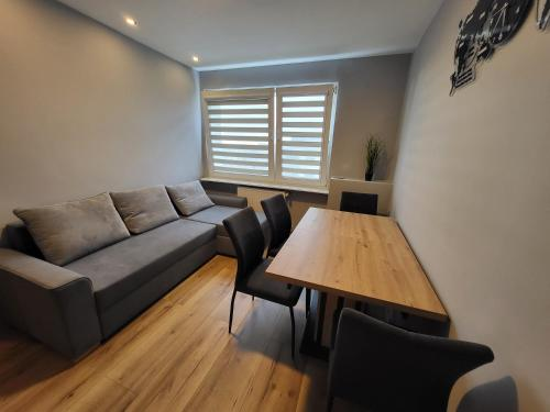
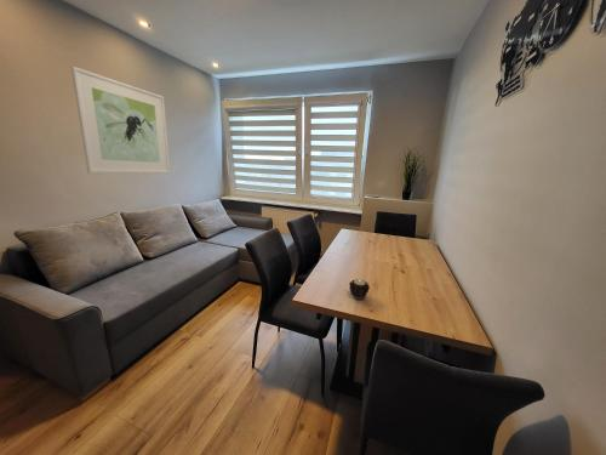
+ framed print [70,66,171,175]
+ candle [348,278,371,300]
